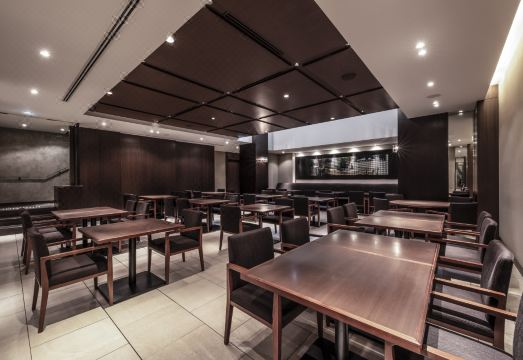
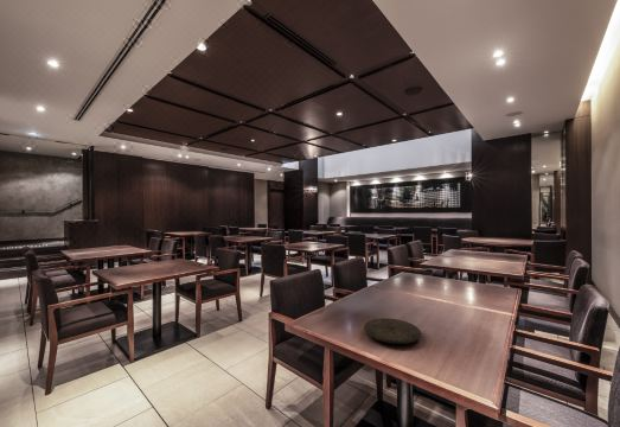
+ plate [363,317,423,345]
